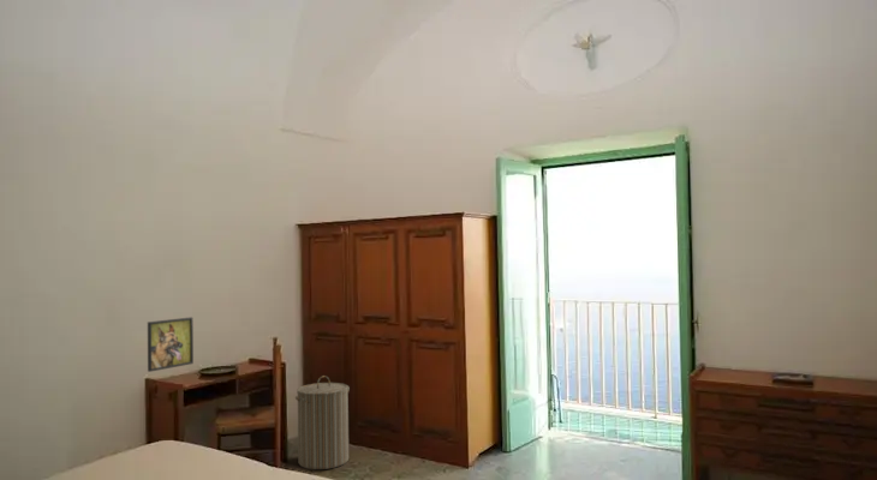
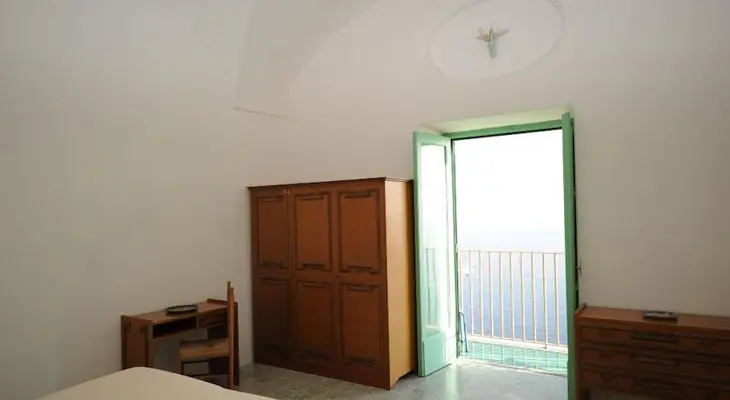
- laundry hamper [294,374,351,470]
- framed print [147,316,195,373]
